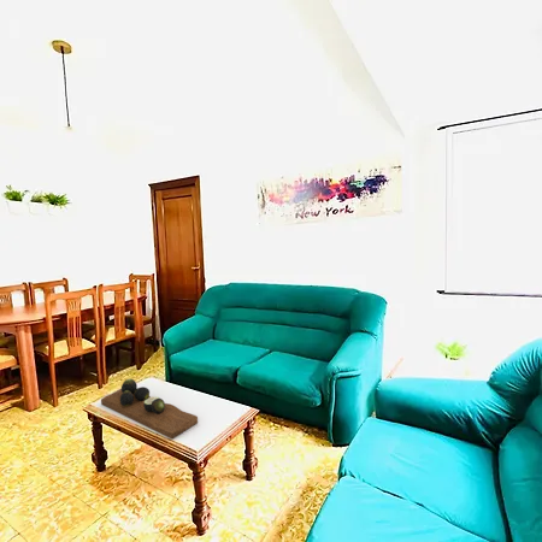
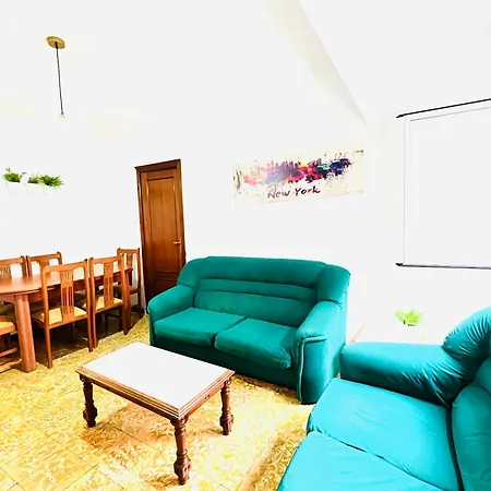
- decorative tray [100,378,199,440]
